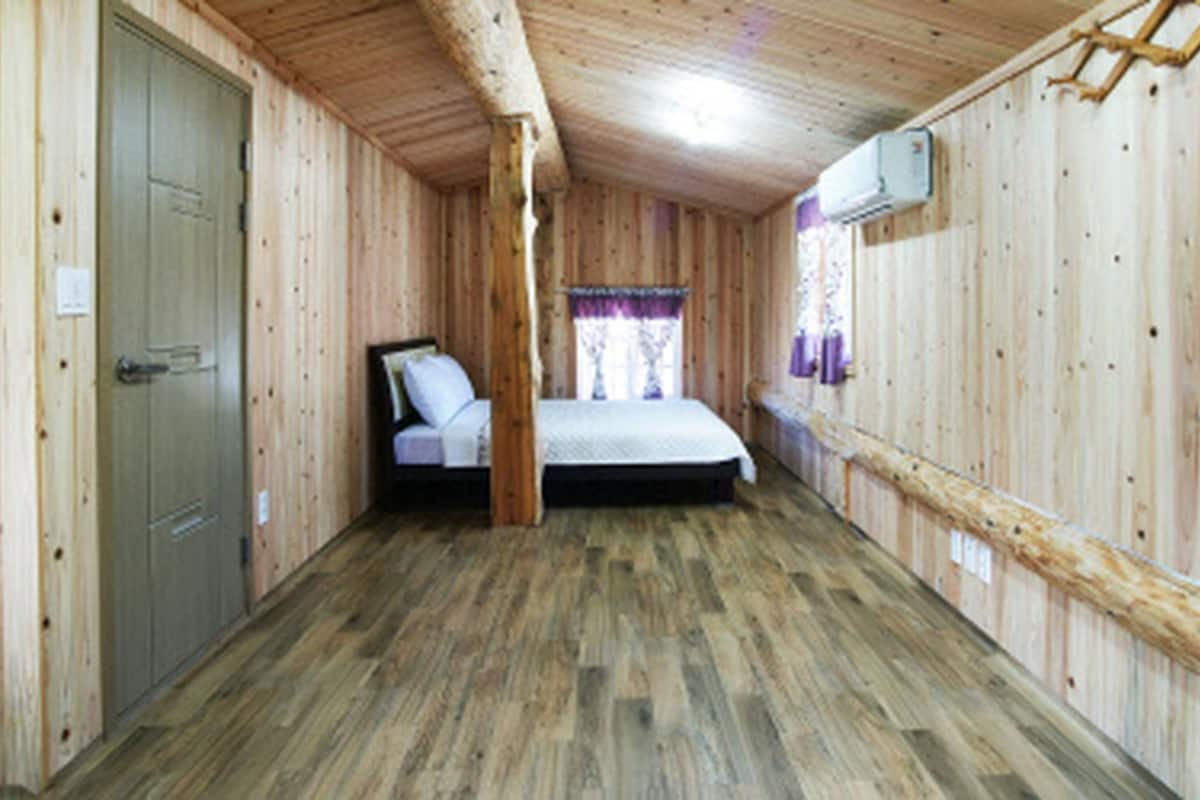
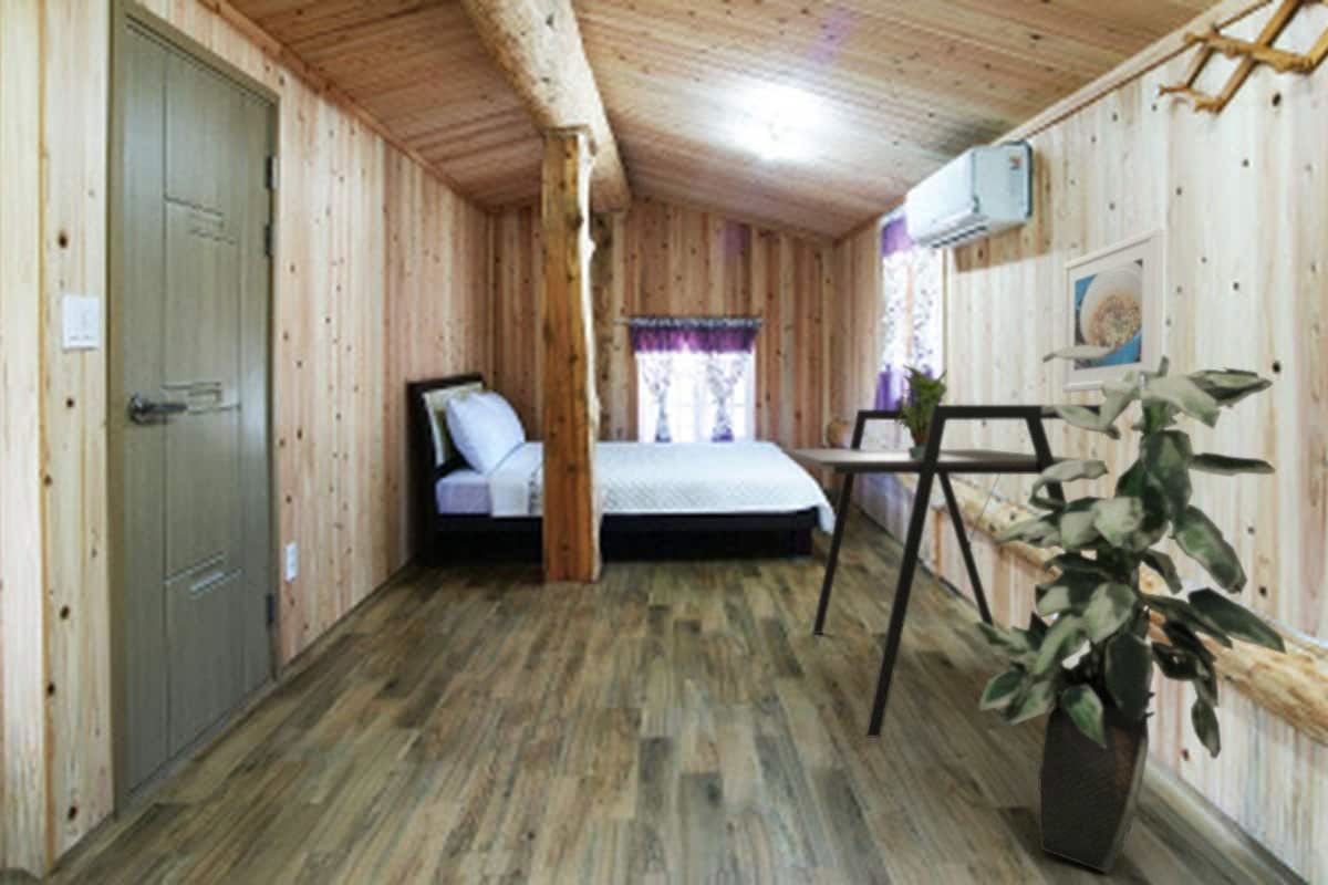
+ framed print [1061,227,1164,394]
+ potted plant [893,363,948,458]
+ indoor plant [972,345,1288,875]
+ desk [781,404,1106,739]
